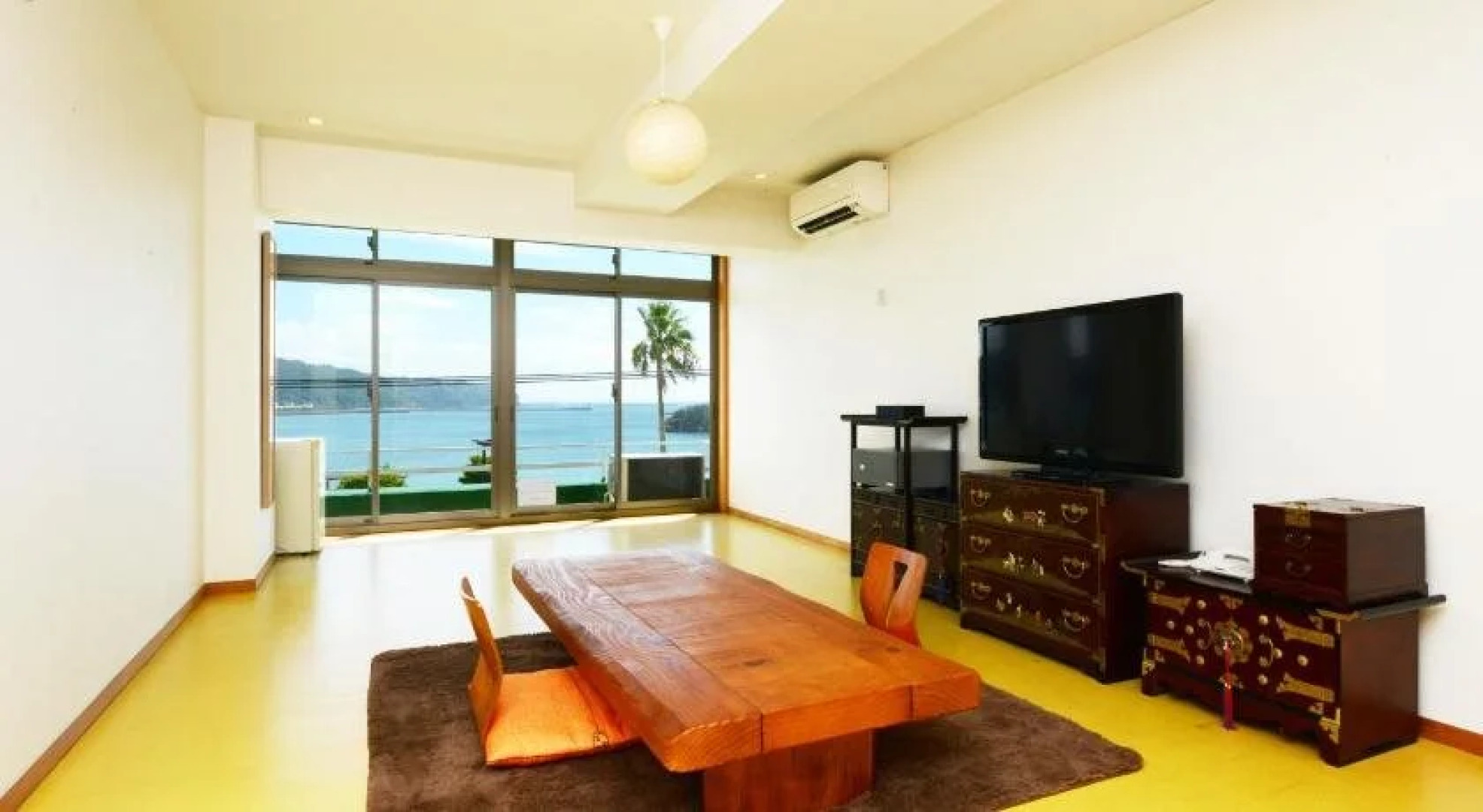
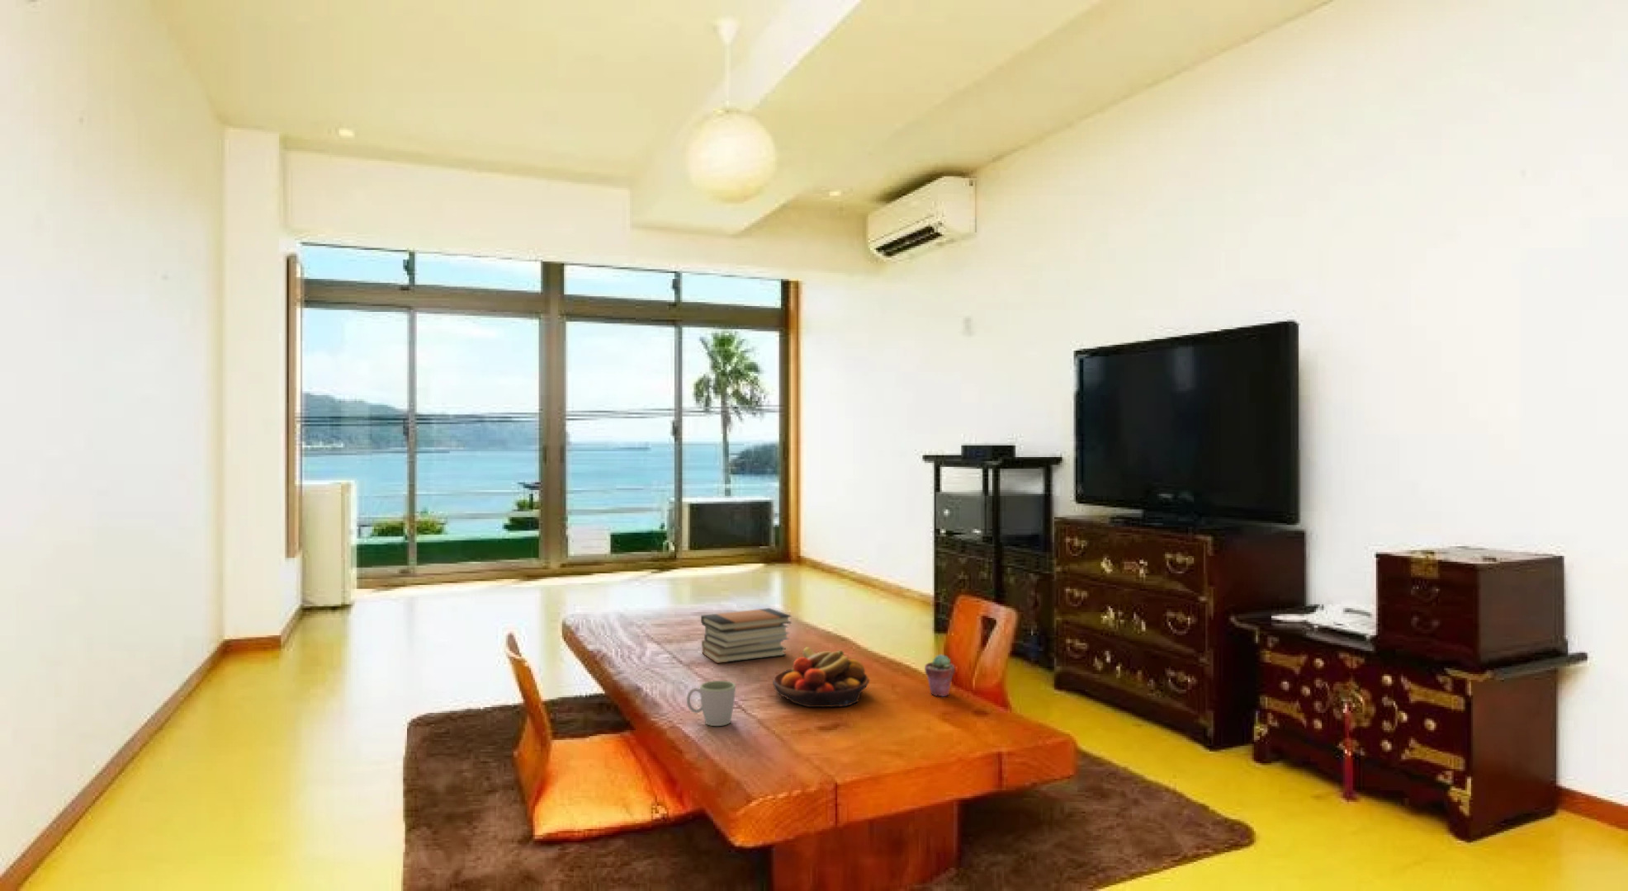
+ book stack [700,607,791,664]
+ mug [686,680,737,726]
+ fruit bowl [772,646,871,708]
+ potted succulent [924,653,956,697]
